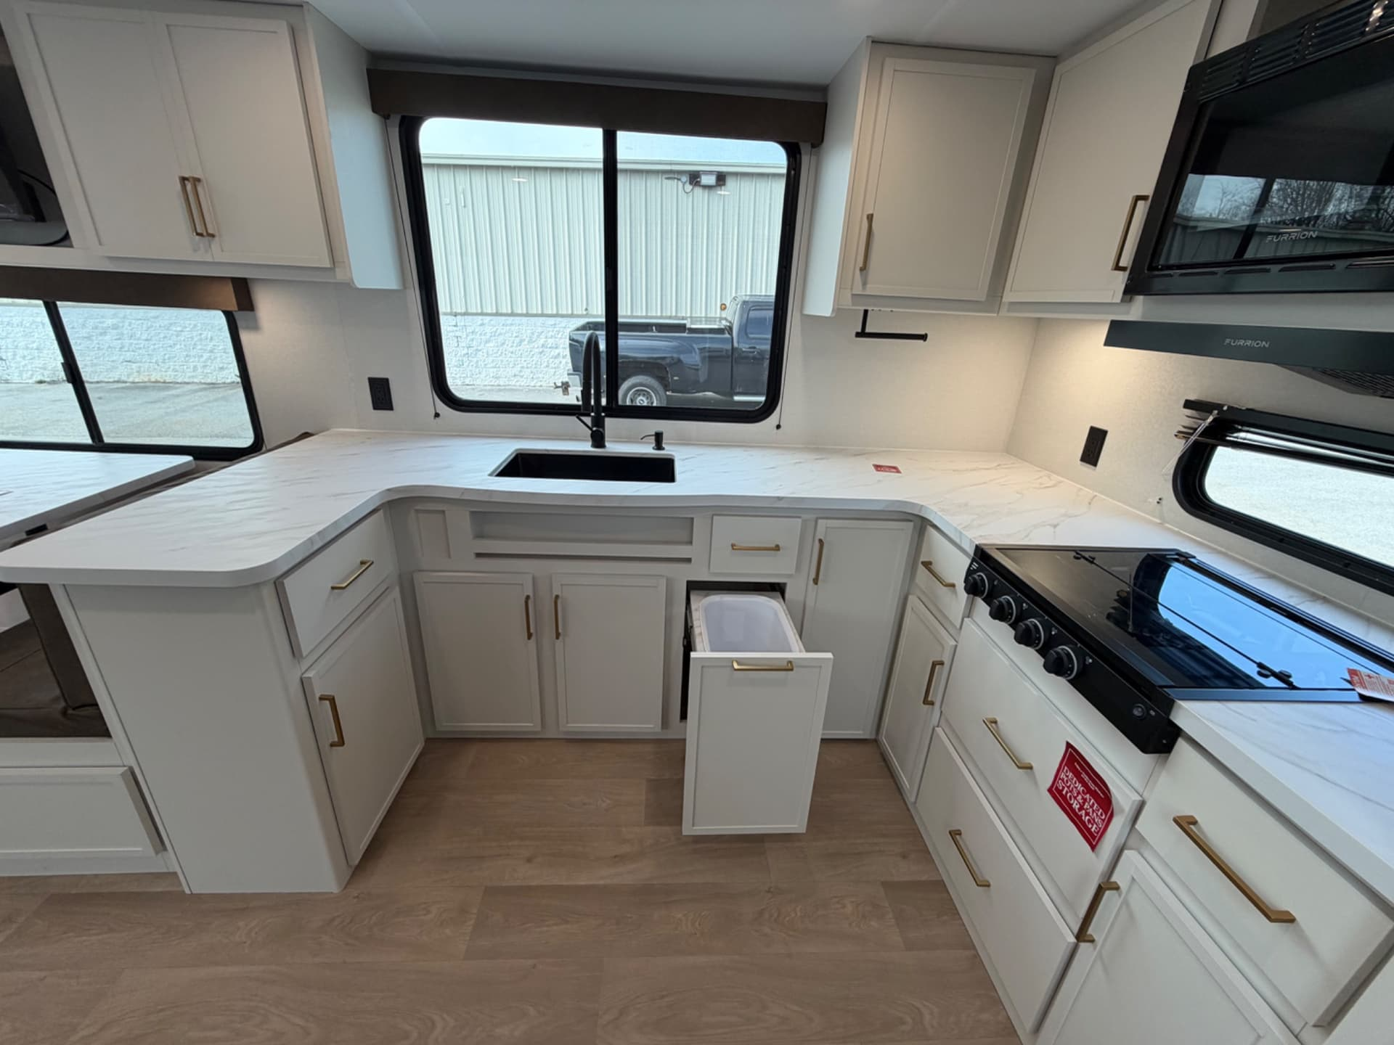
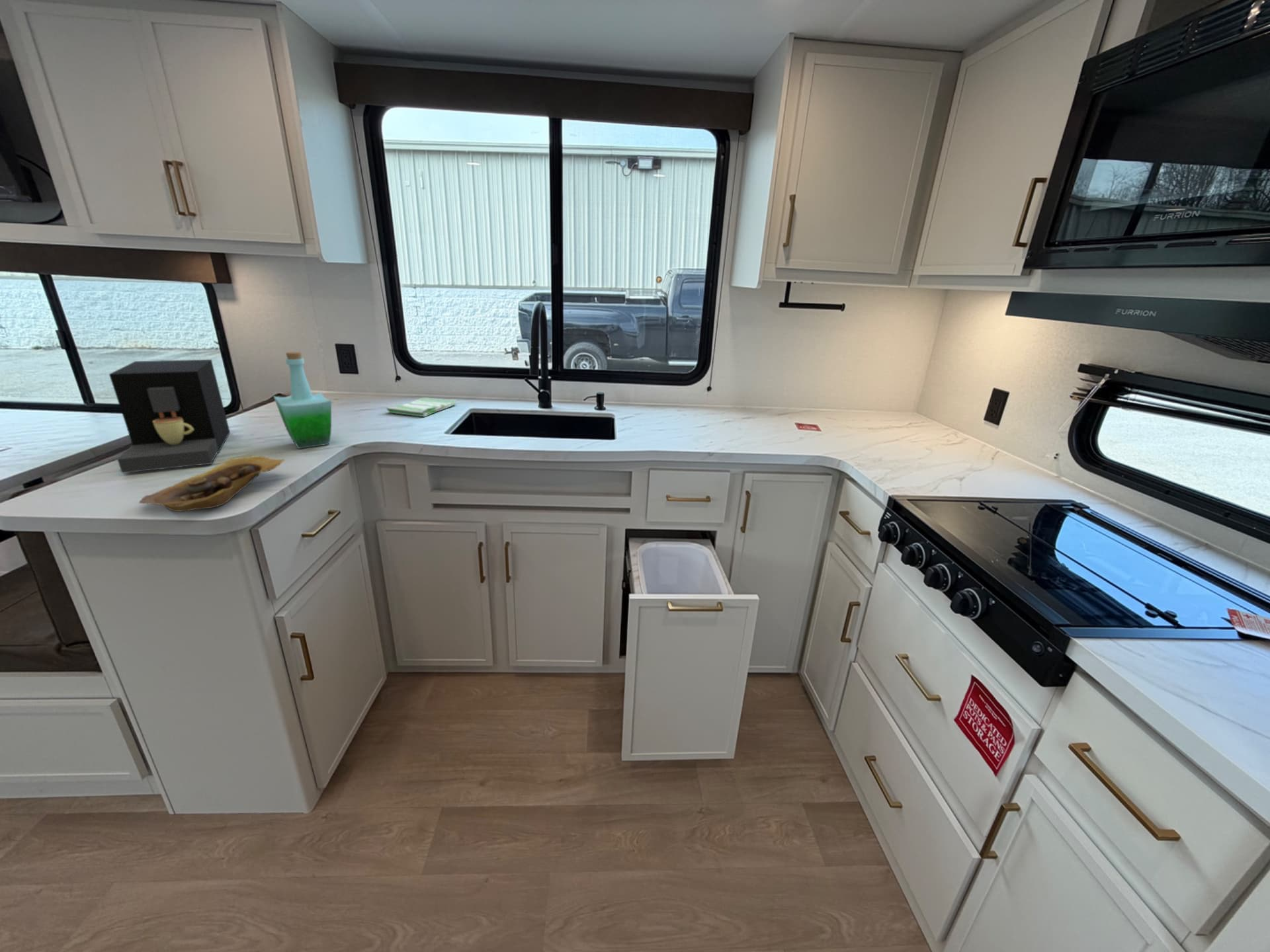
+ coffee maker [108,359,231,474]
+ bottle [273,351,332,450]
+ bowl [138,455,285,512]
+ dish towel [385,397,457,417]
